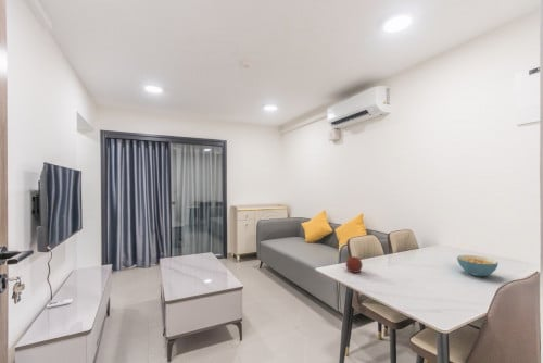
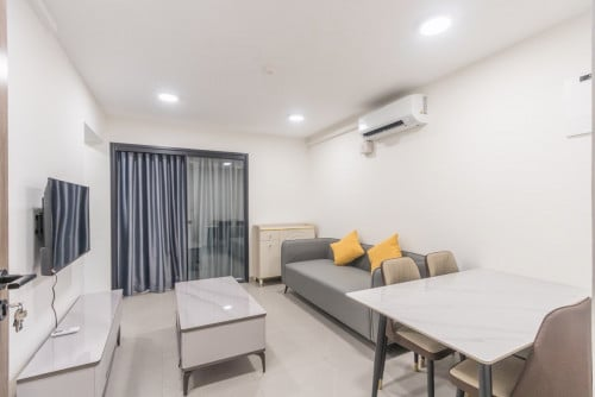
- fruit [344,254,364,274]
- cereal bowl [456,254,500,278]
